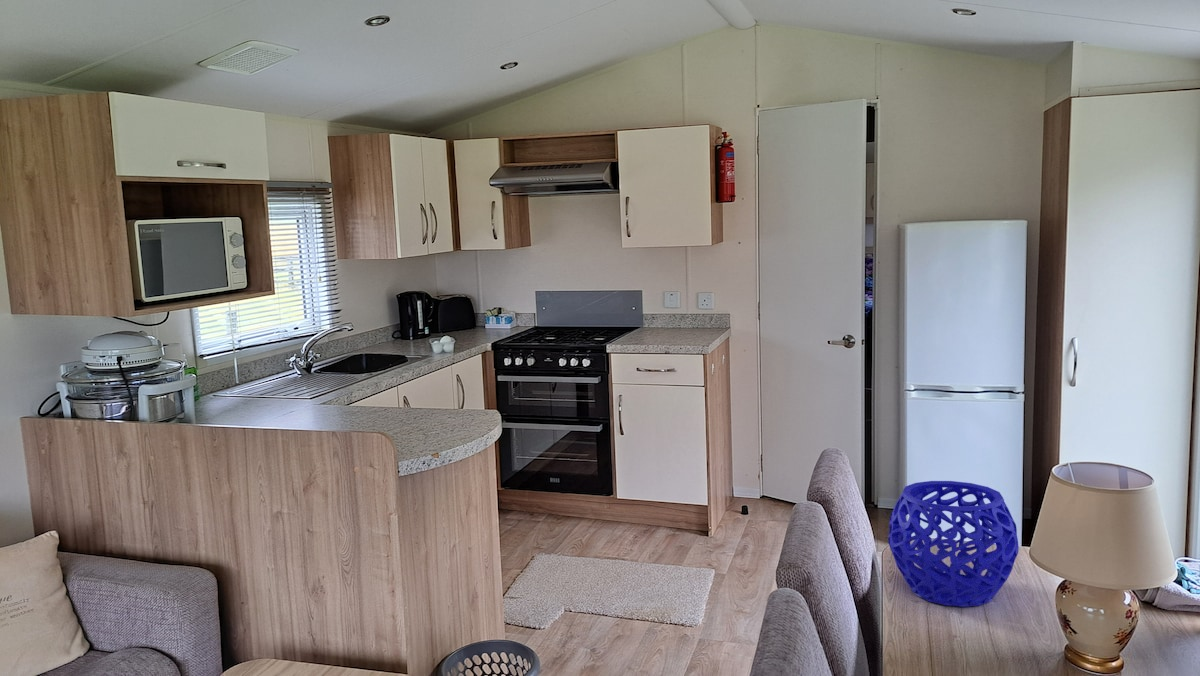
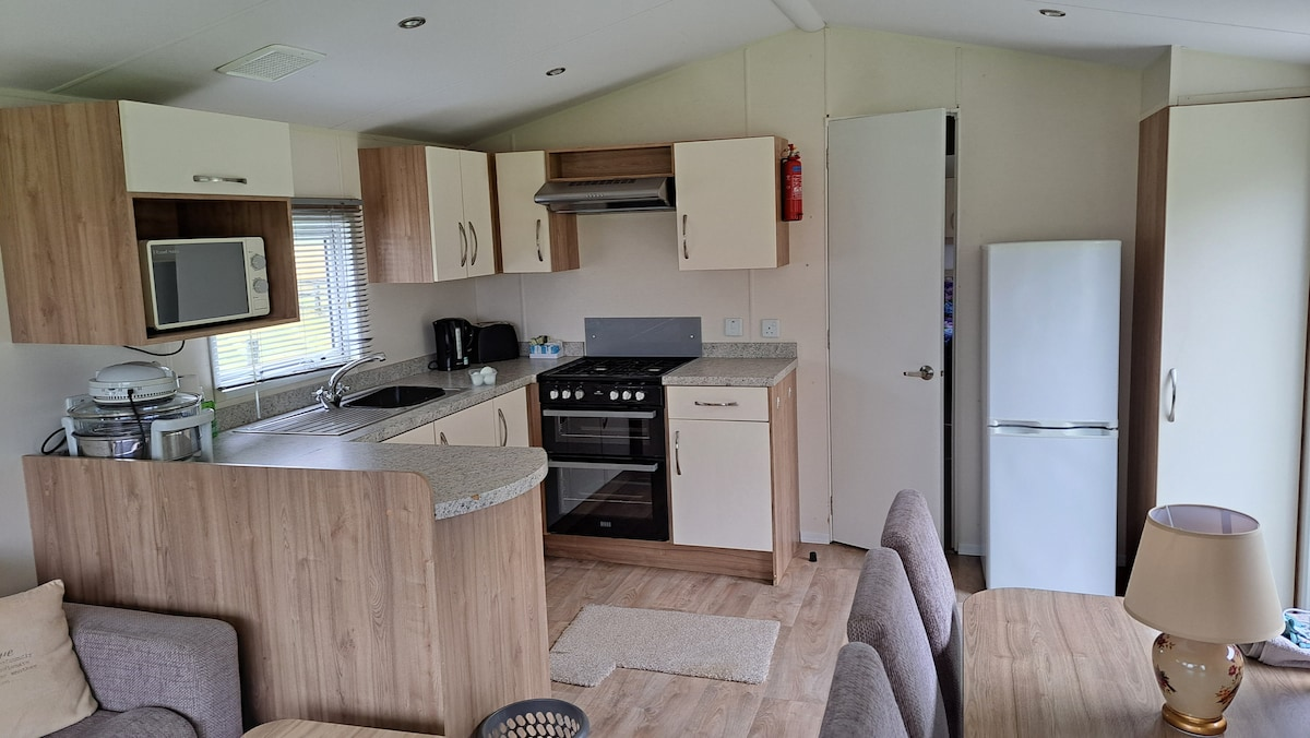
- decorative bowl [887,480,1020,608]
